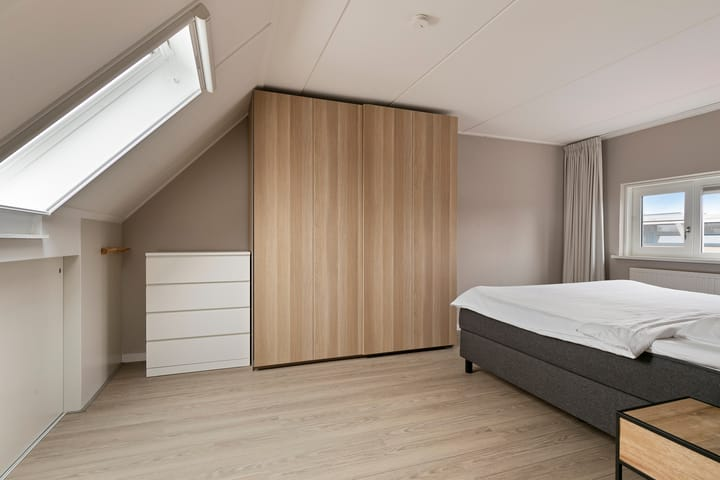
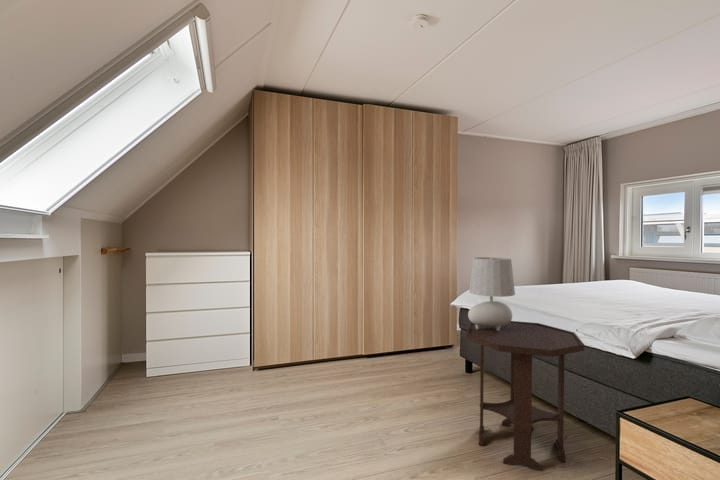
+ side table [465,320,585,472]
+ table lamp [467,256,516,331]
